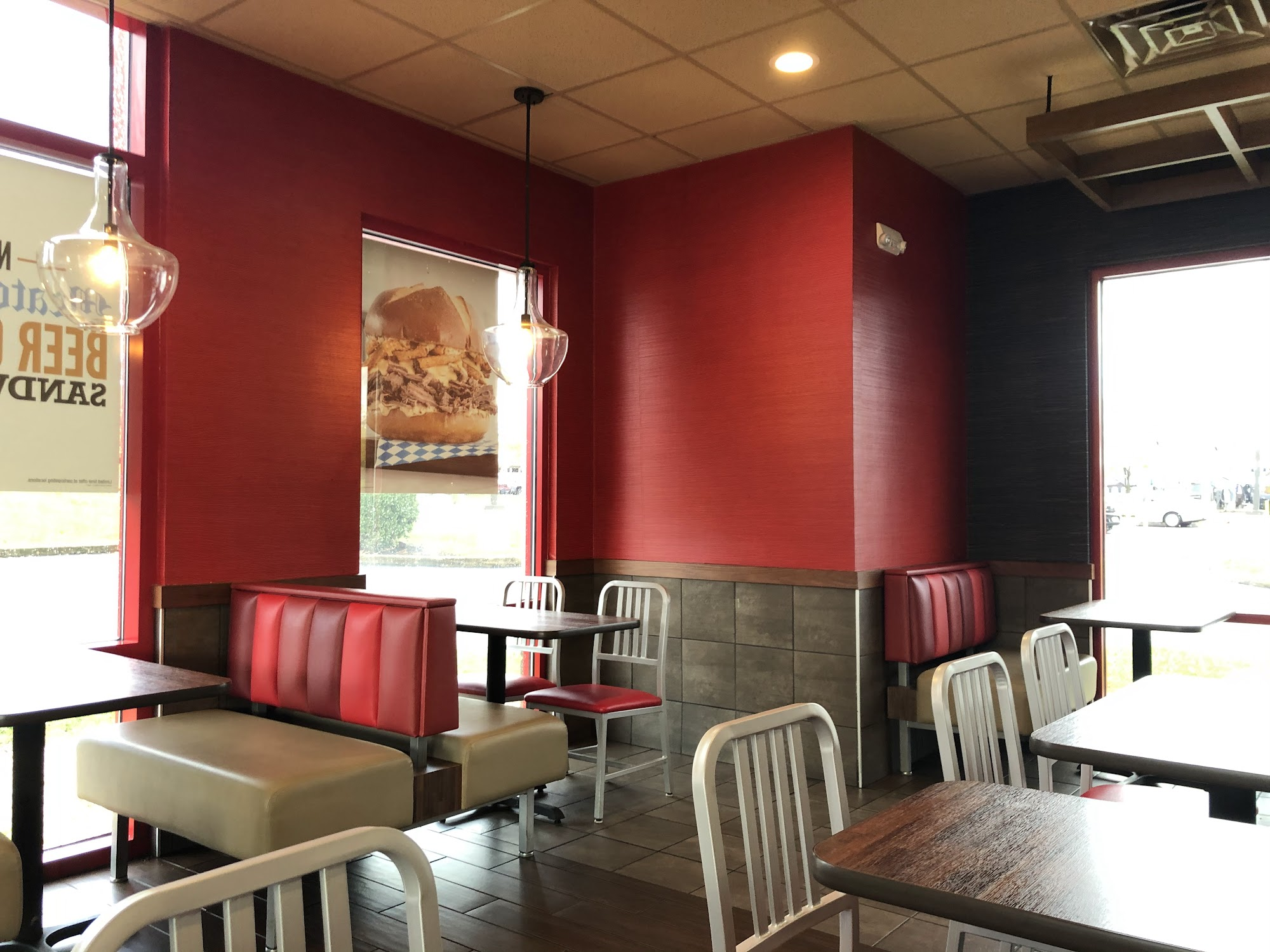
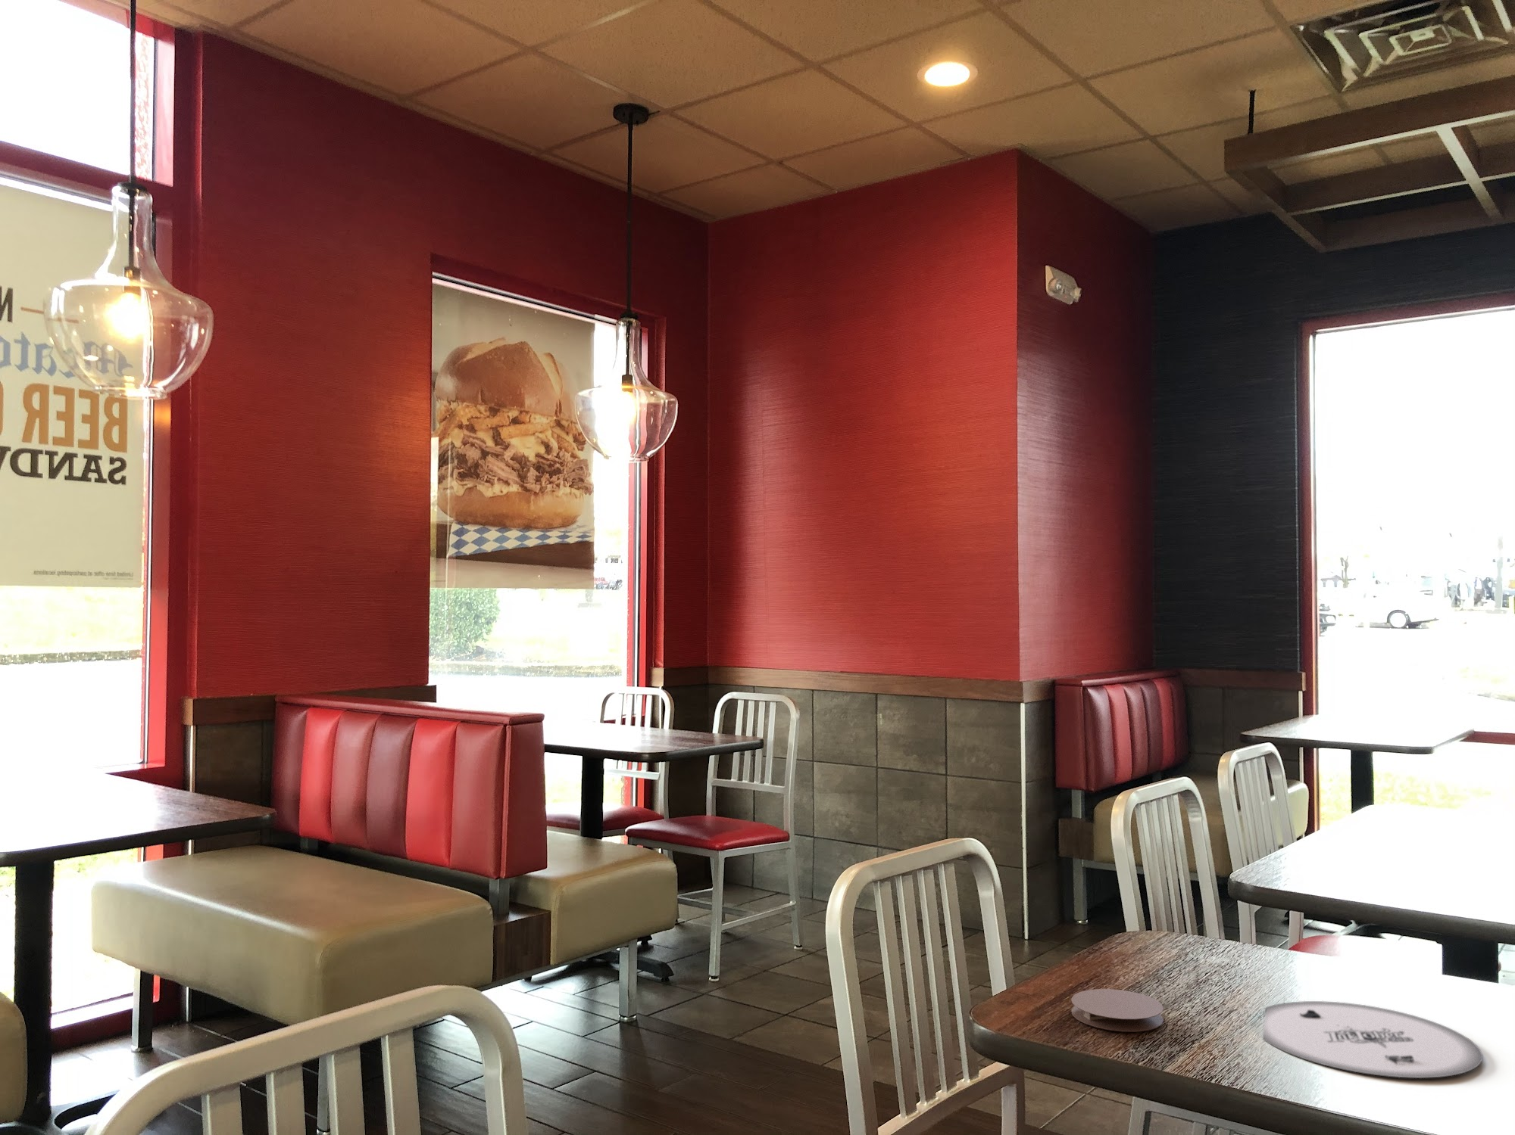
+ plate [1262,1000,1483,1079]
+ coaster [1070,988,1164,1032]
